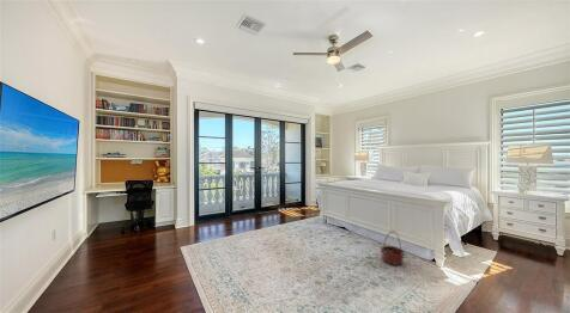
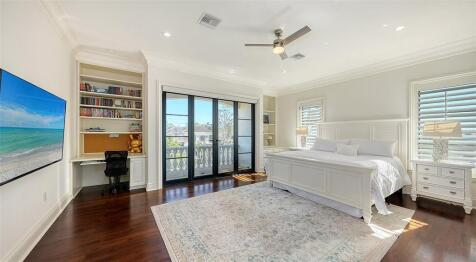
- basket [380,231,406,266]
